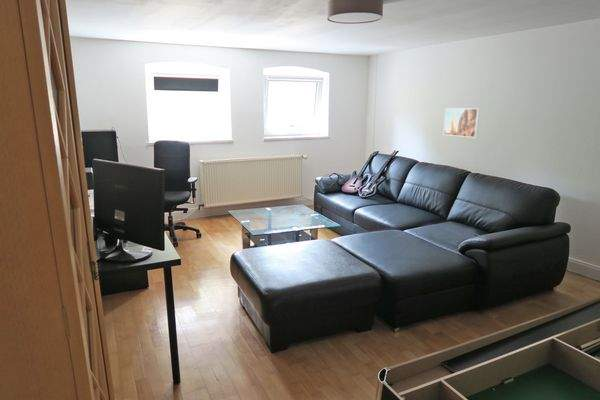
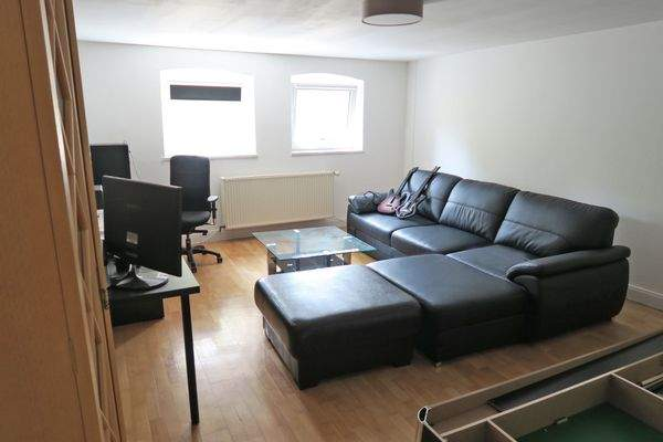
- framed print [442,107,481,138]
